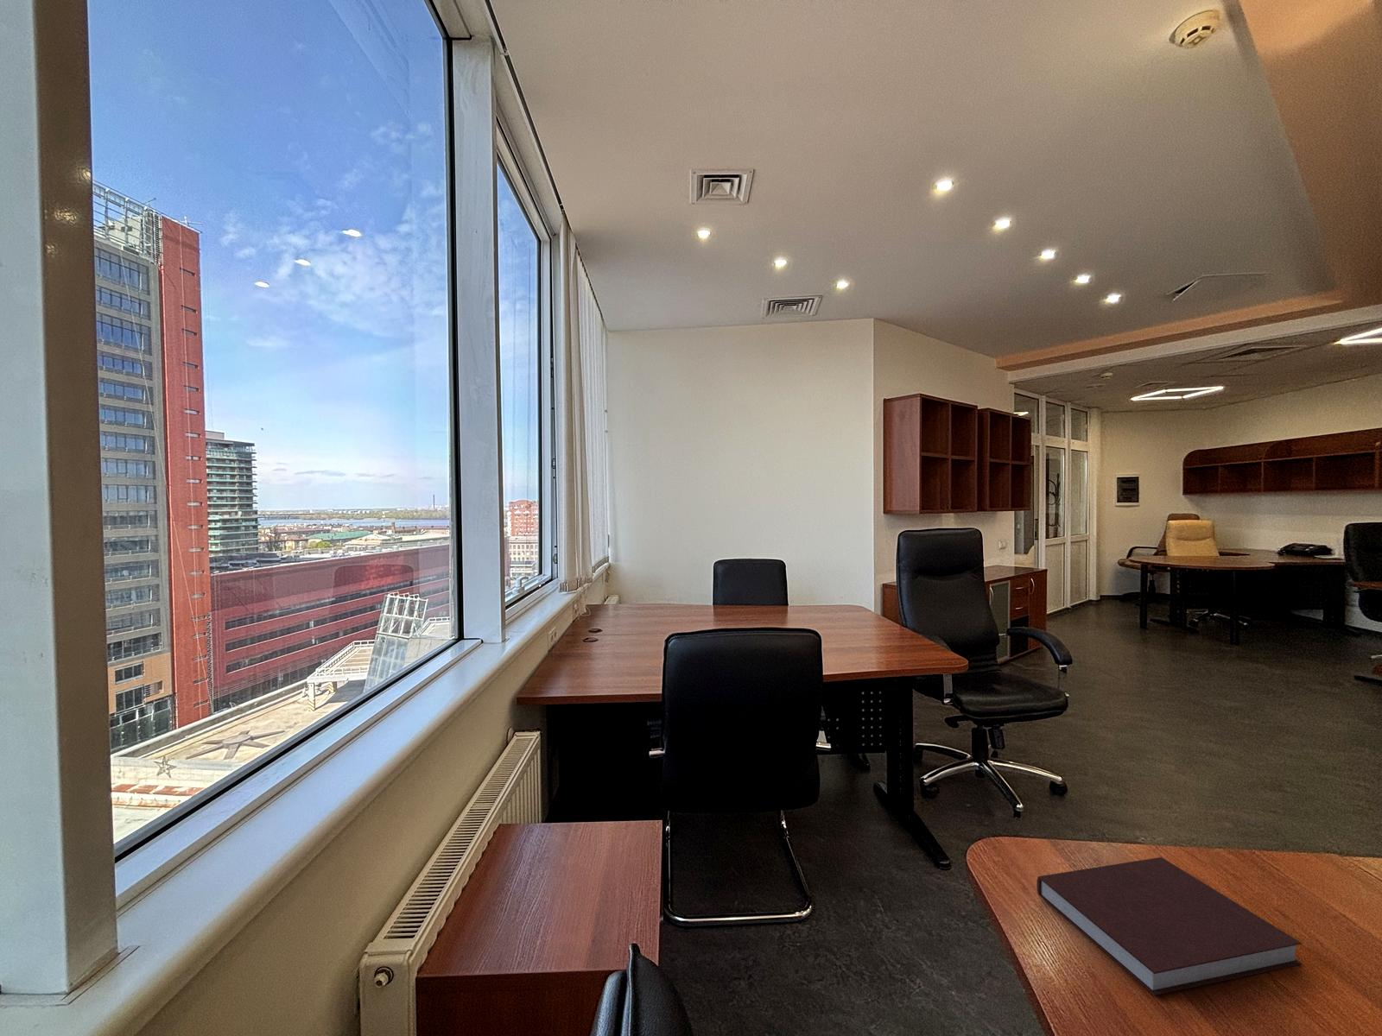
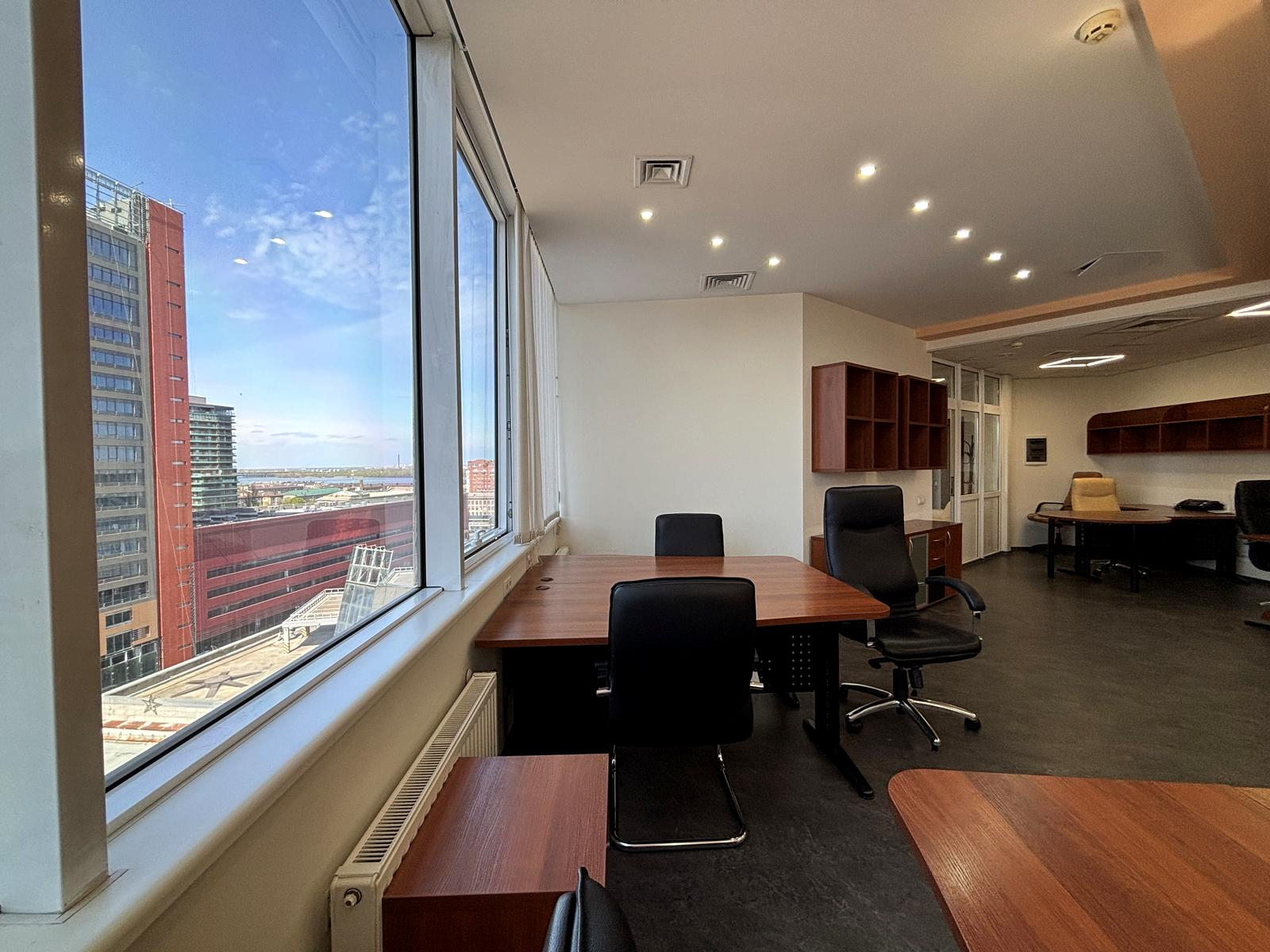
- notebook [1036,856,1303,997]
